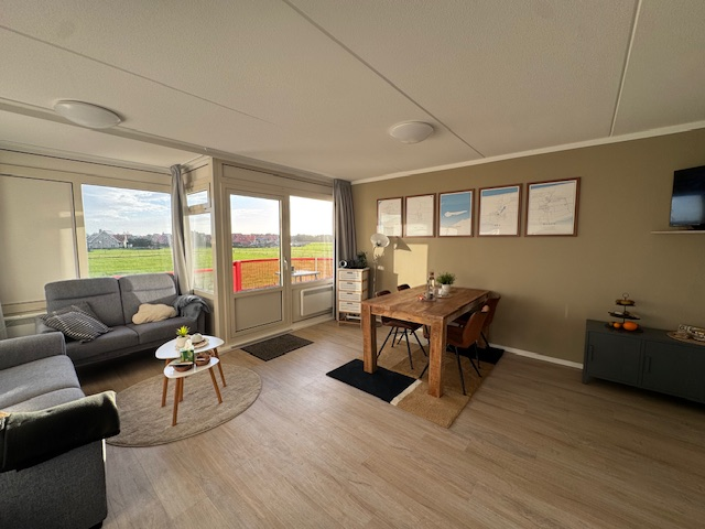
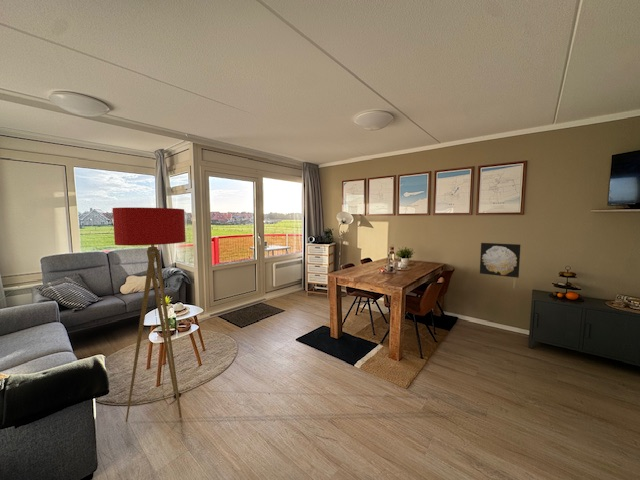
+ wall art [479,242,521,279]
+ floor lamp [112,206,187,423]
